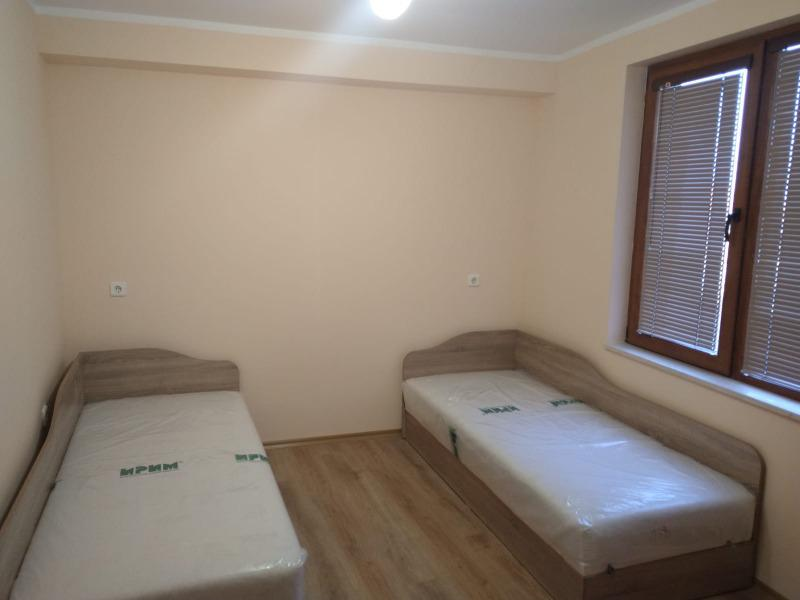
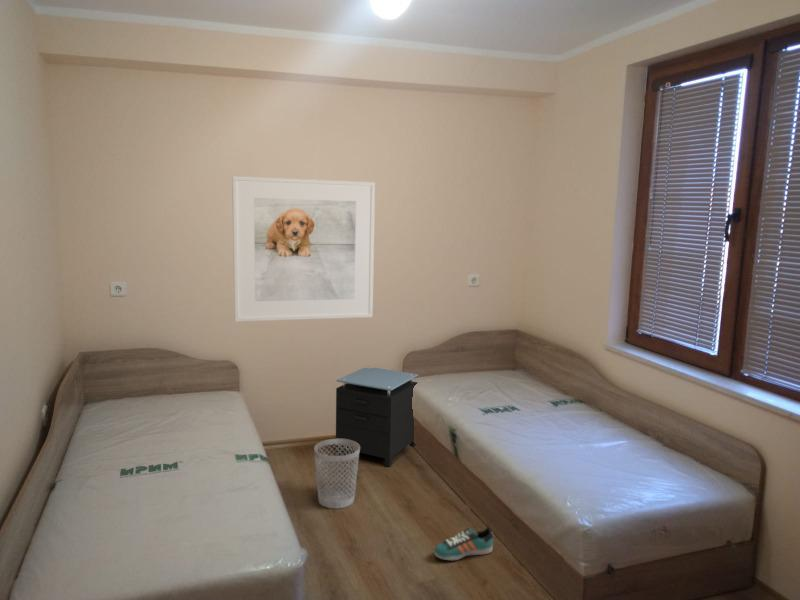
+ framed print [231,175,376,323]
+ wastebasket [313,438,360,510]
+ sneaker [433,526,495,561]
+ nightstand [335,367,419,468]
